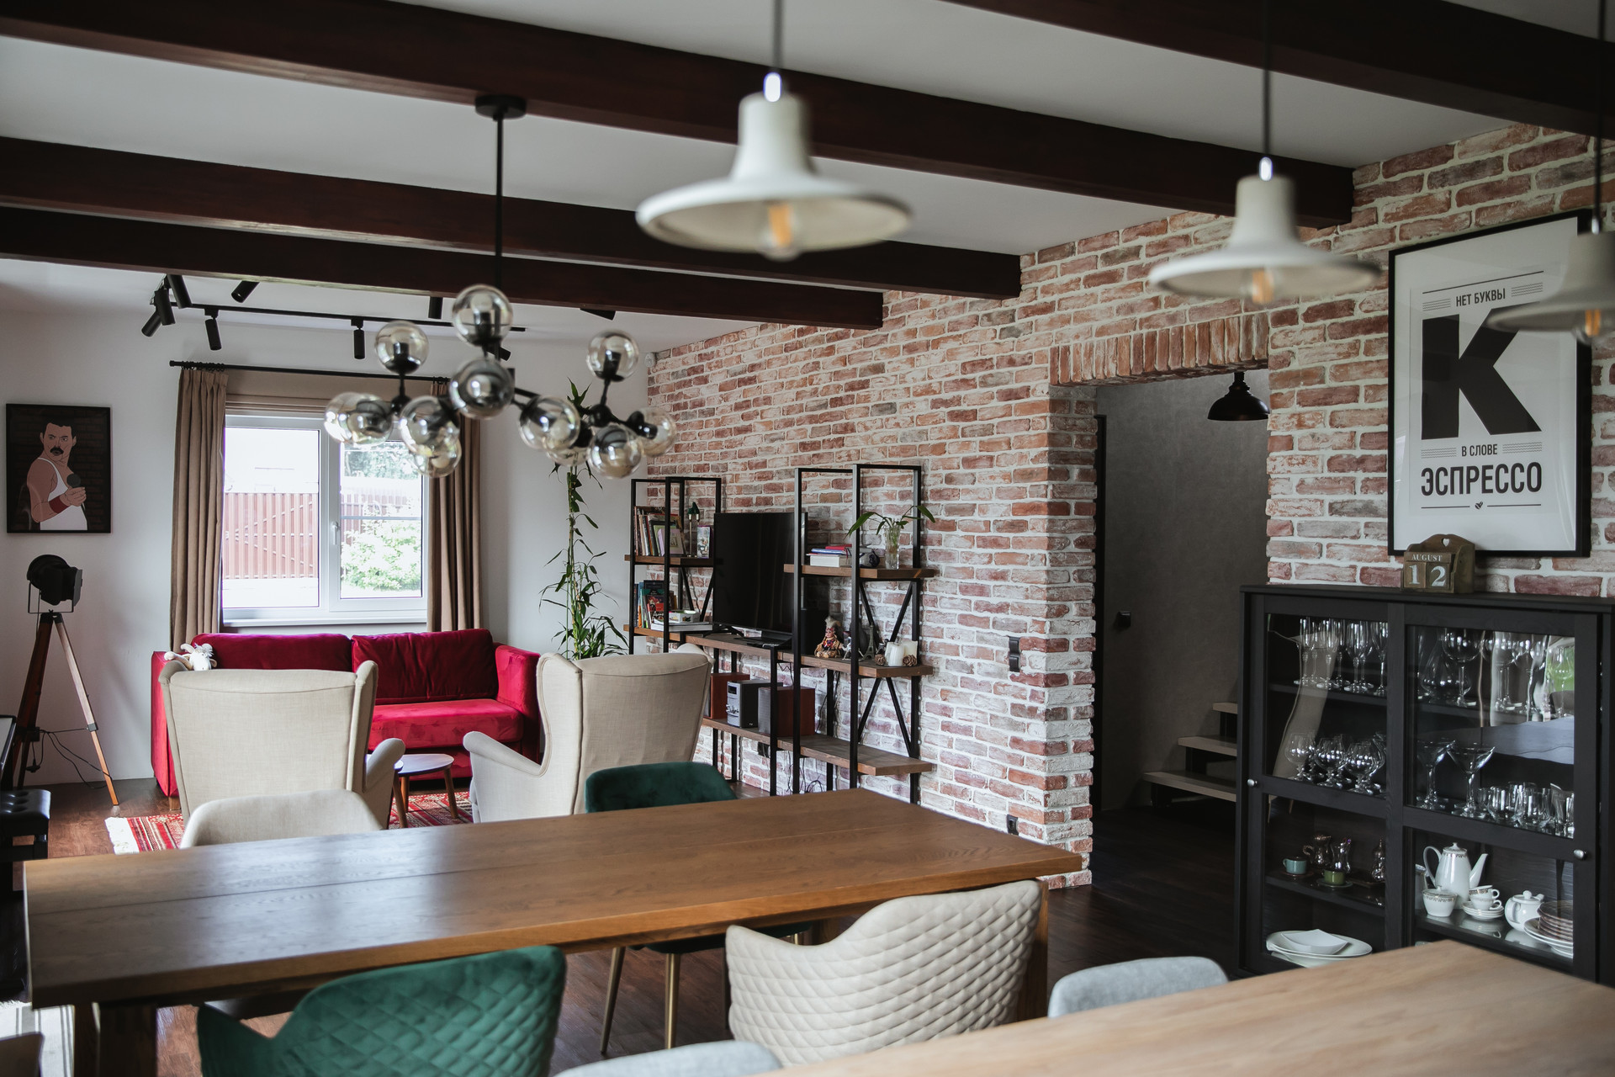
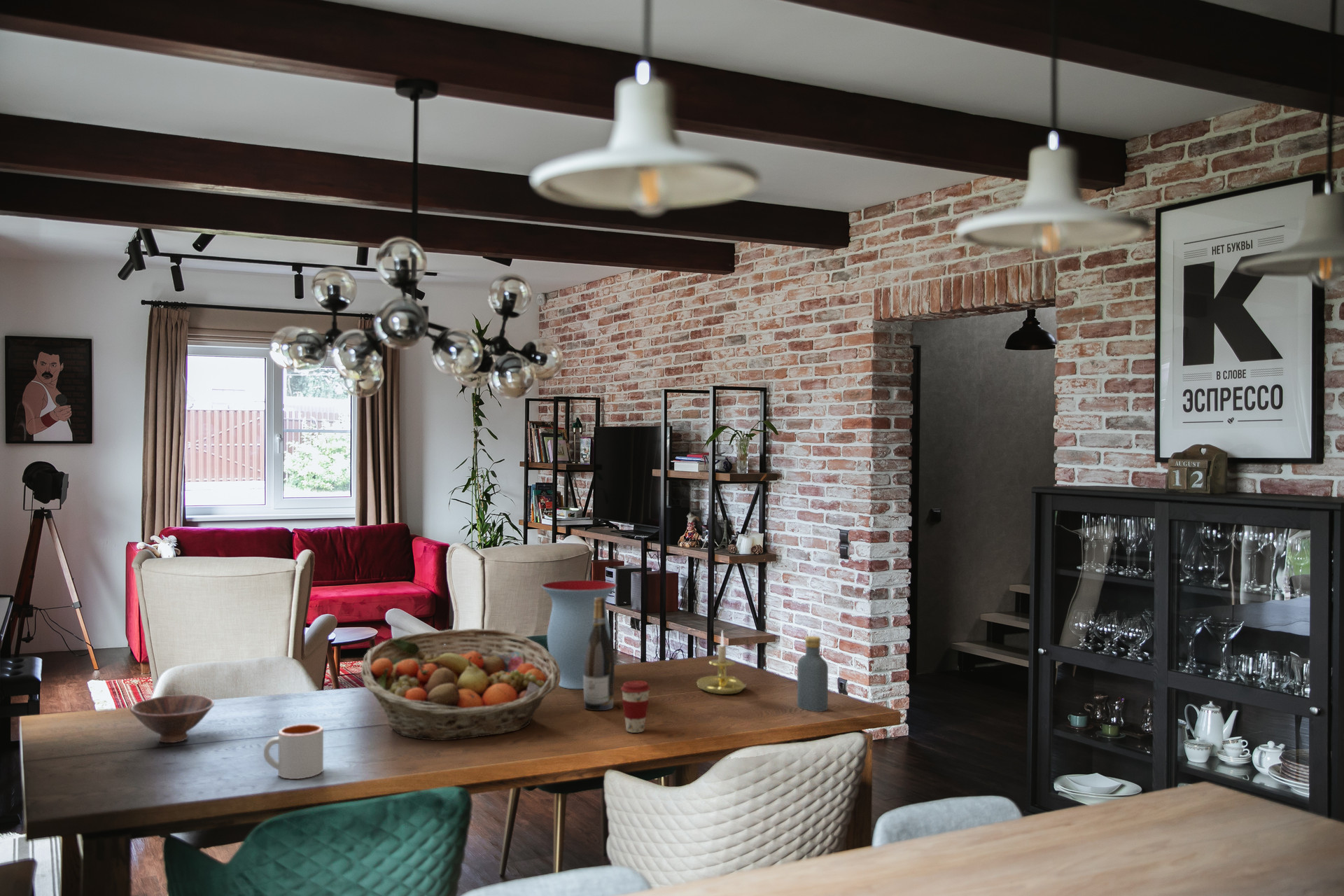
+ coffee cup [620,680,651,734]
+ fruit basket [360,628,560,741]
+ mug [263,723,324,780]
+ wine bottle [583,597,615,711]
+ bowl [129,694,215,743]
+ vase [540,580,617,689]
+ vodka [797,636,829,713]
+ candle holder [696,629,748,695]
